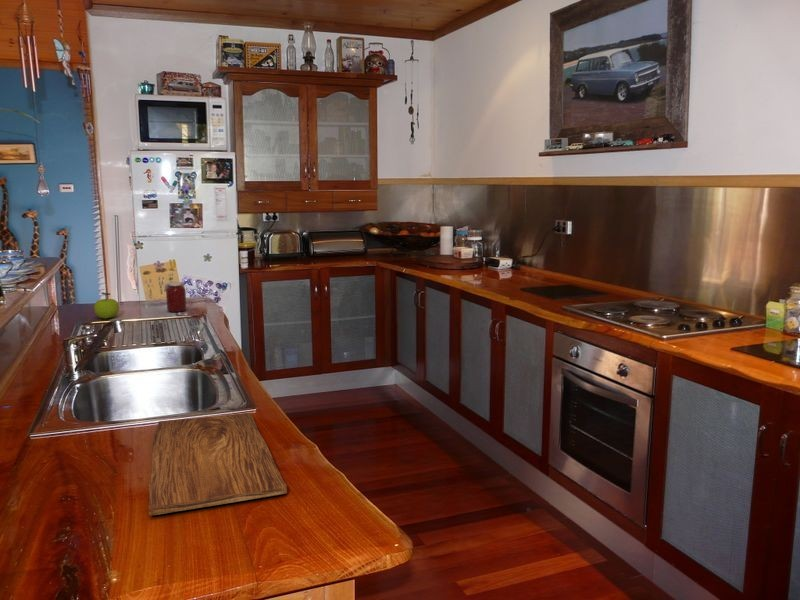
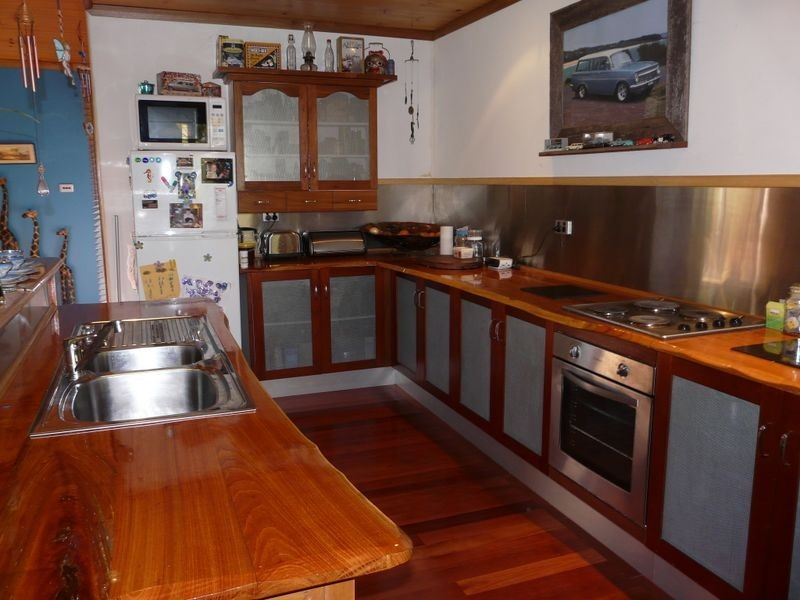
- fruit [93,291,120,319]
- cutting board [148,412,288,516]
- jar [163,280,187,313]
